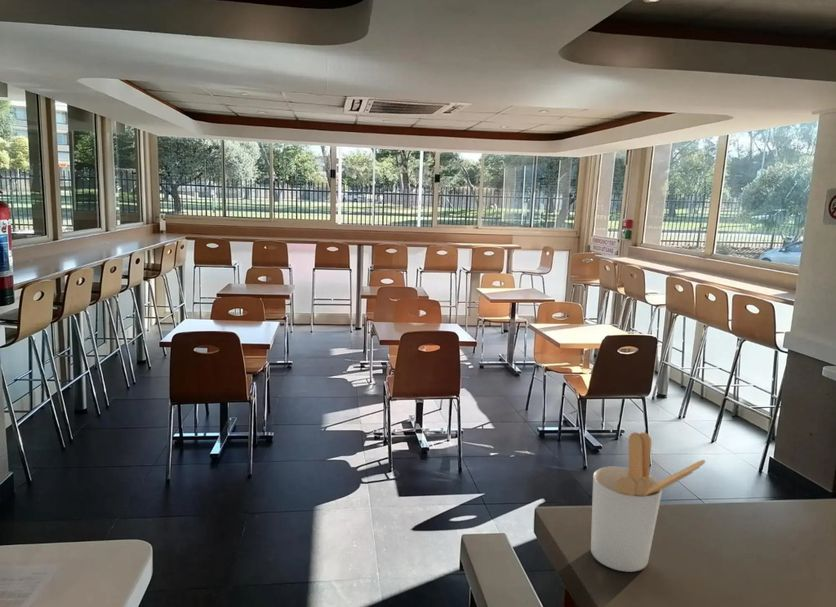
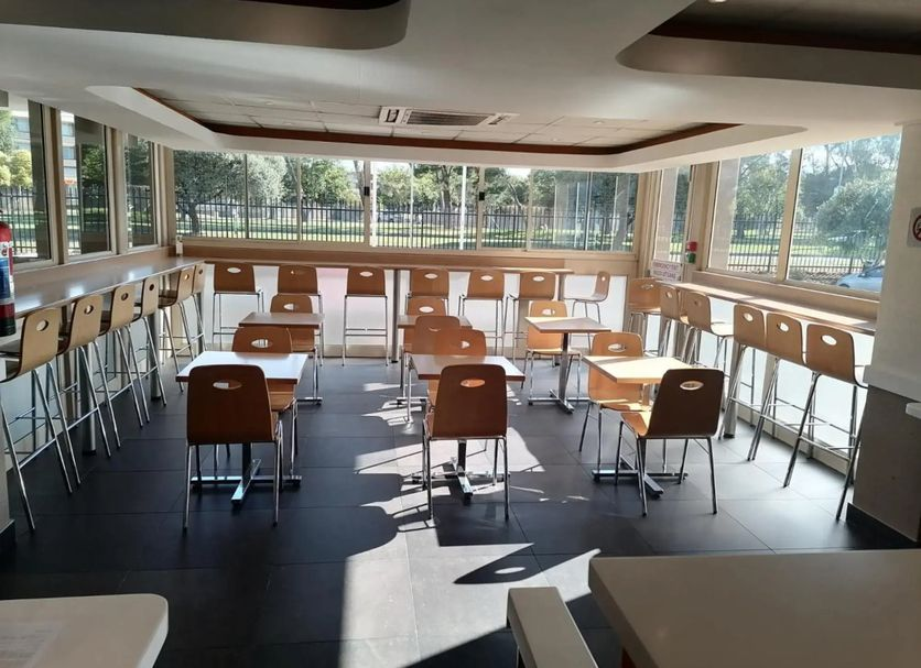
- utensil holder [590,431,706,573]
